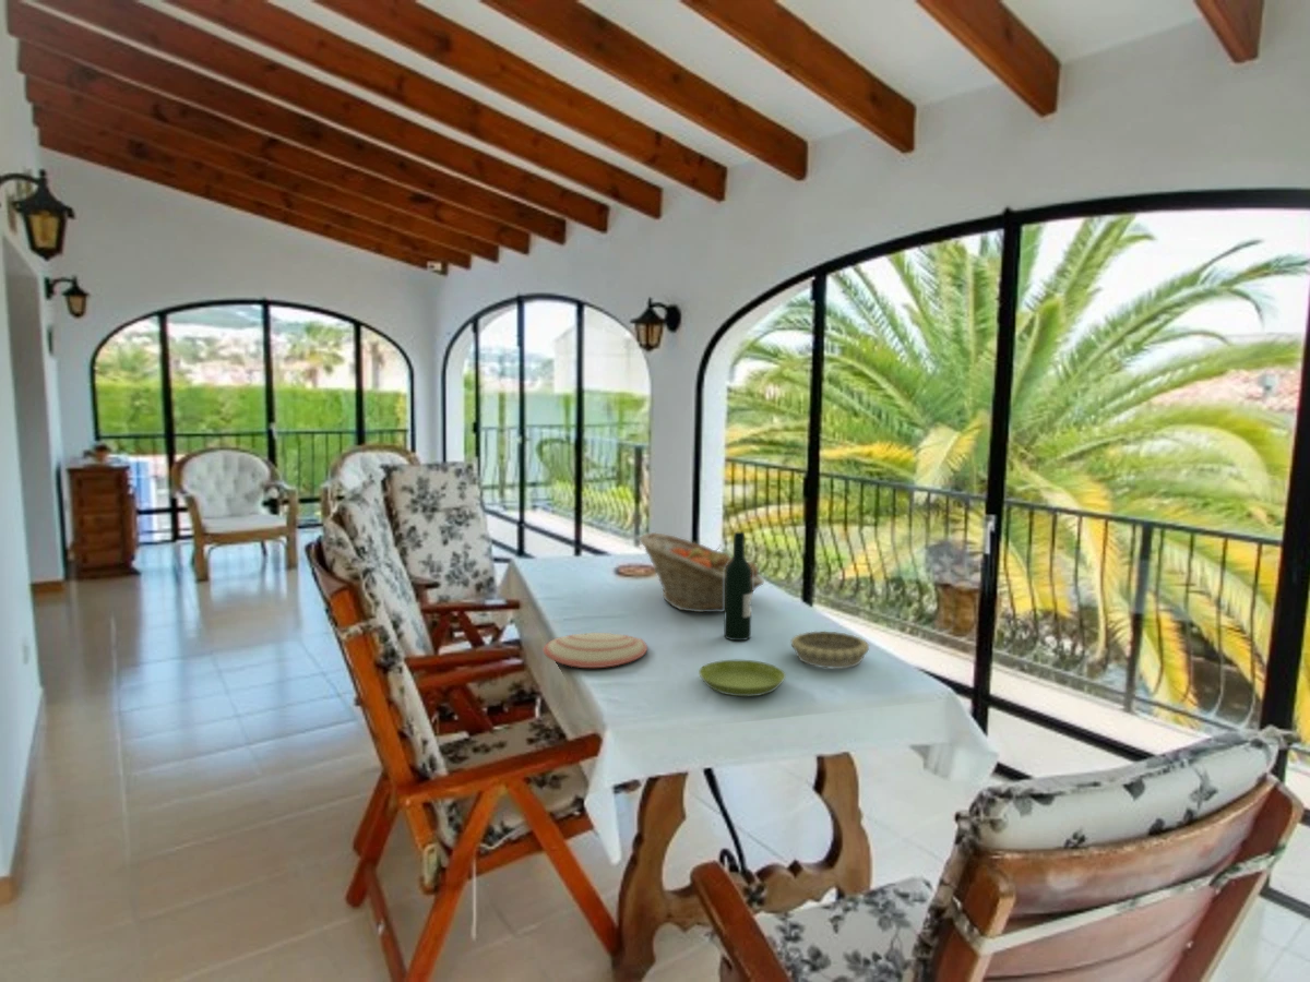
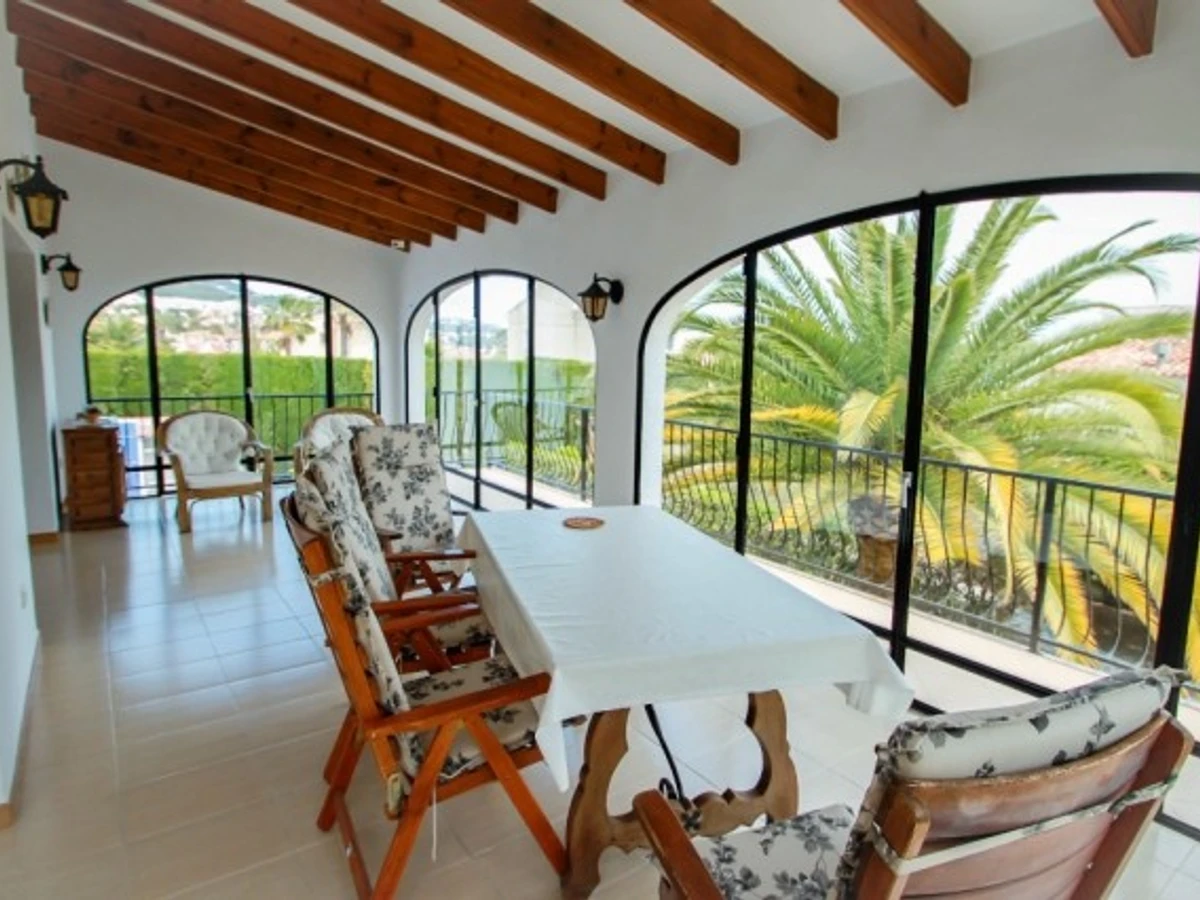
- plate [541,632,648,669]
- decorative bowl [789,630,870,670]
- fruit basket [639,531,765,613]
- saucer [698,659,787,697]
- wine bottle [723,531,753,642]
